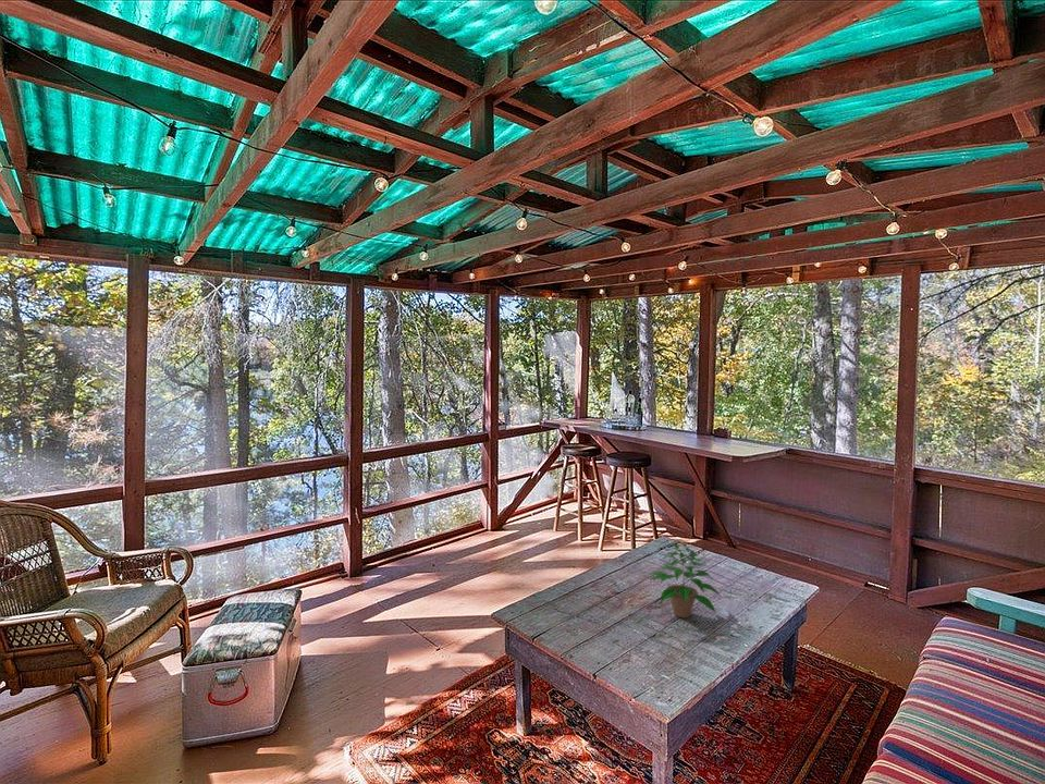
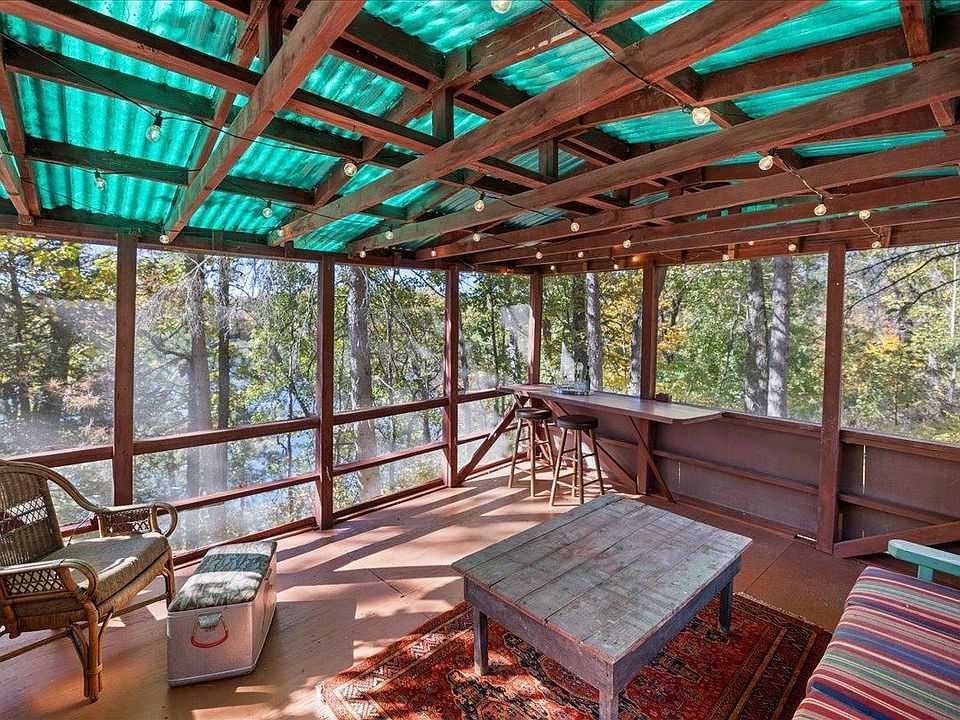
- potted plant [648,541,723,618]
